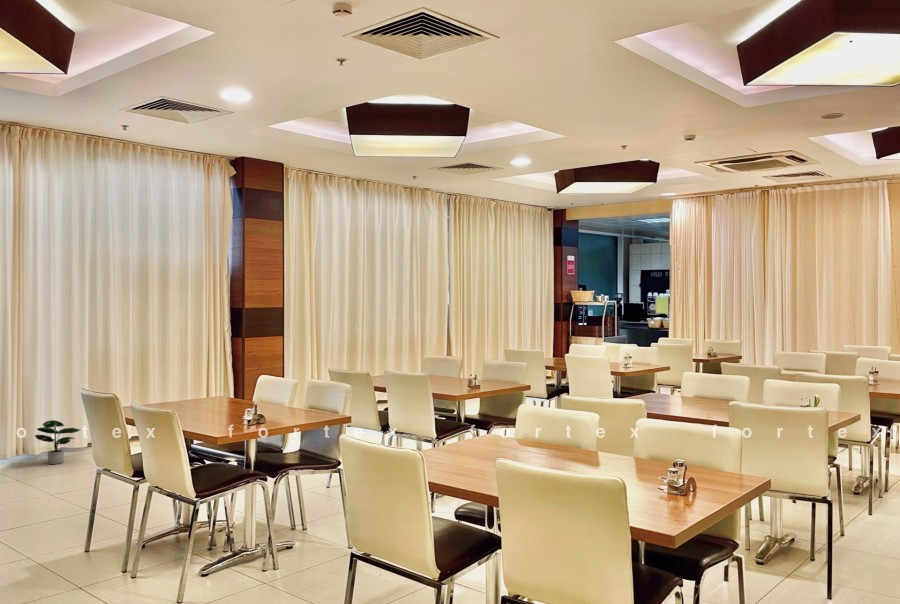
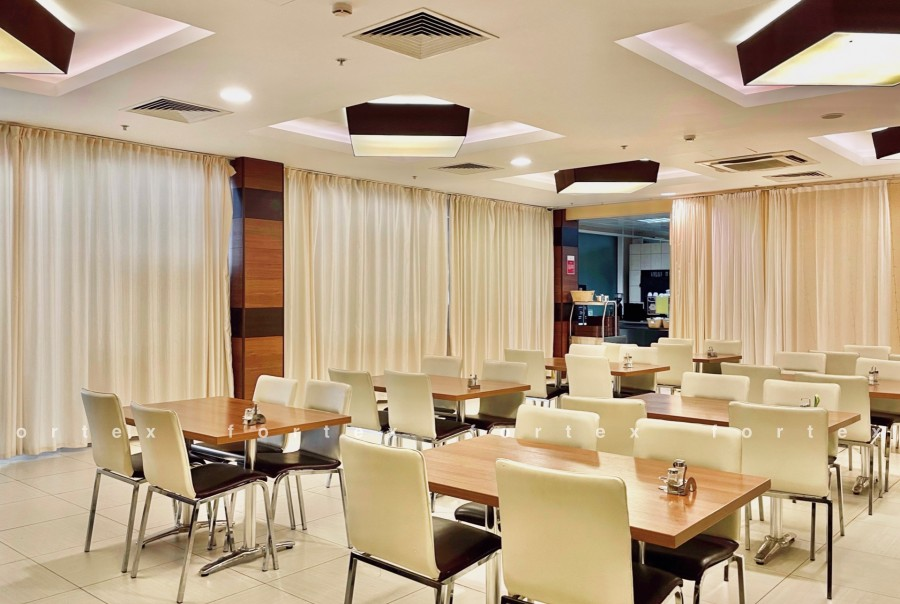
- potted plant [34,419,81,465]
